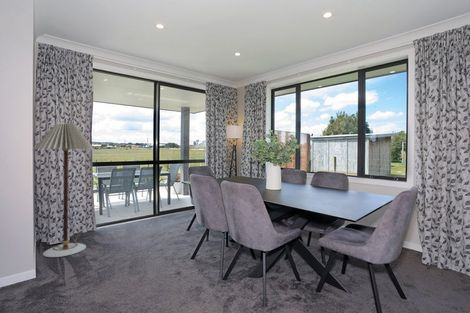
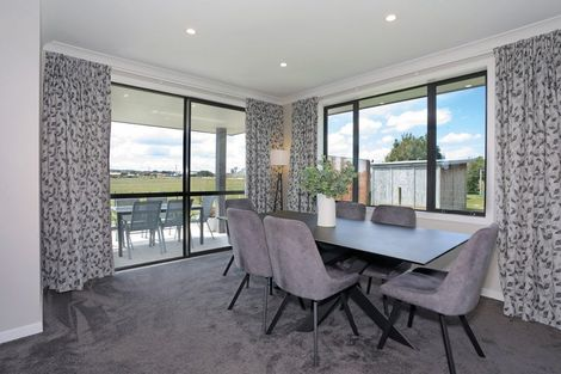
- floor lamp [33,122,95,258]
